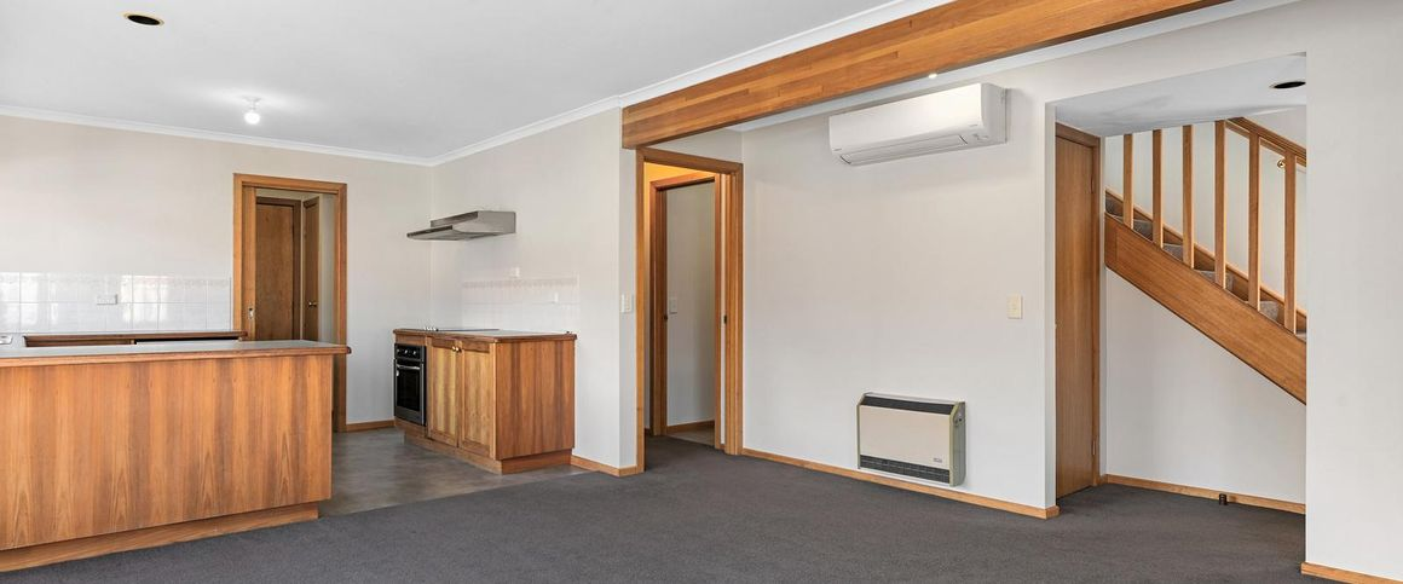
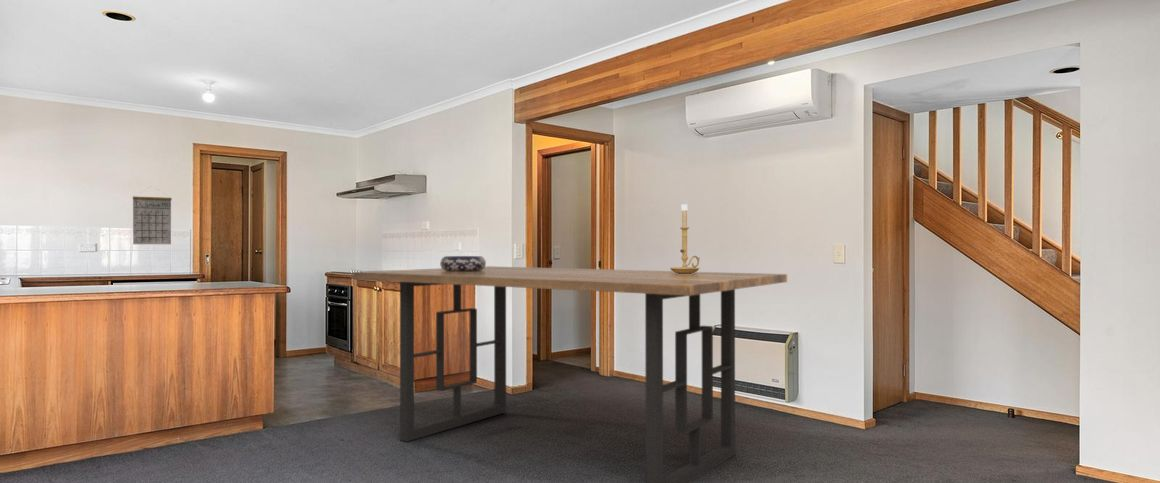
+ decorative bowl [439,255,487,272]
+ candle holder [669,203,701,274]
+ dining table [352,265,788,483]
+ calendar [132,186,173,245]
